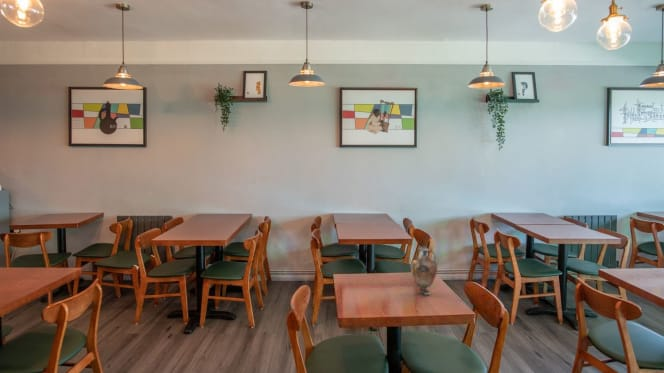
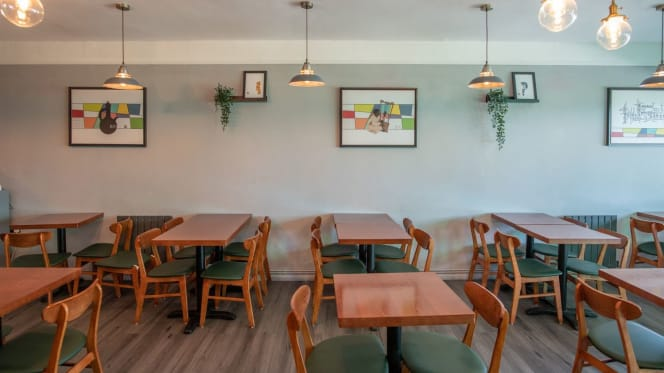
- vase [410,245,438,296]
